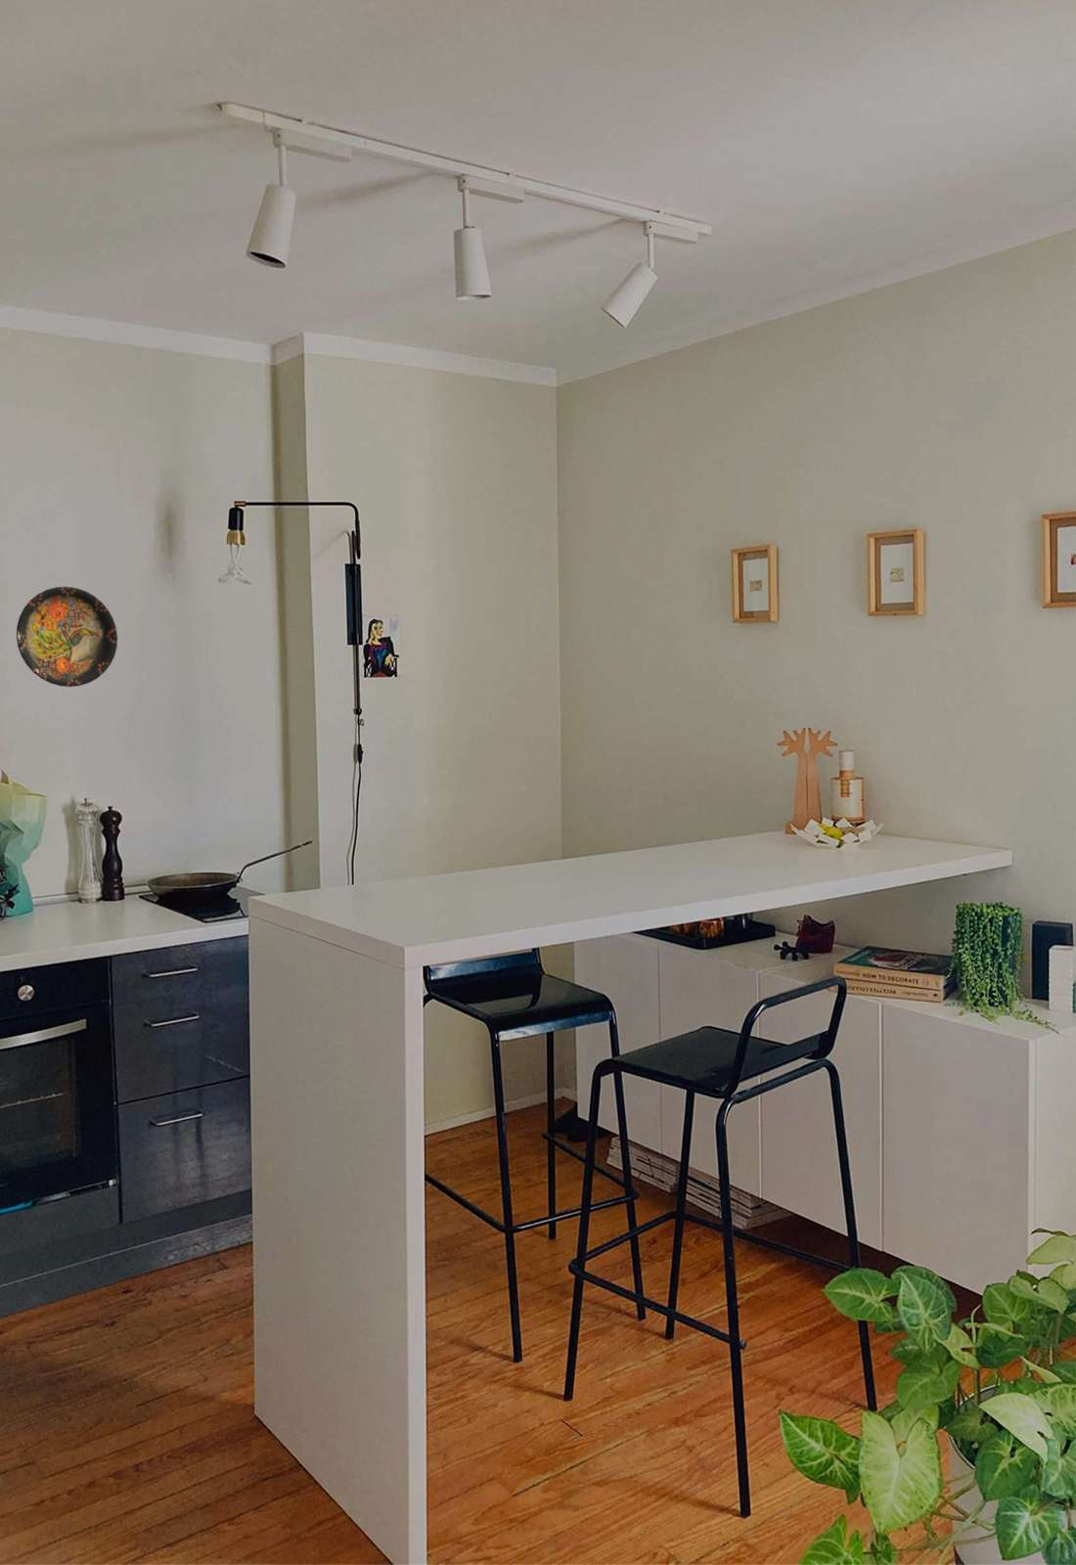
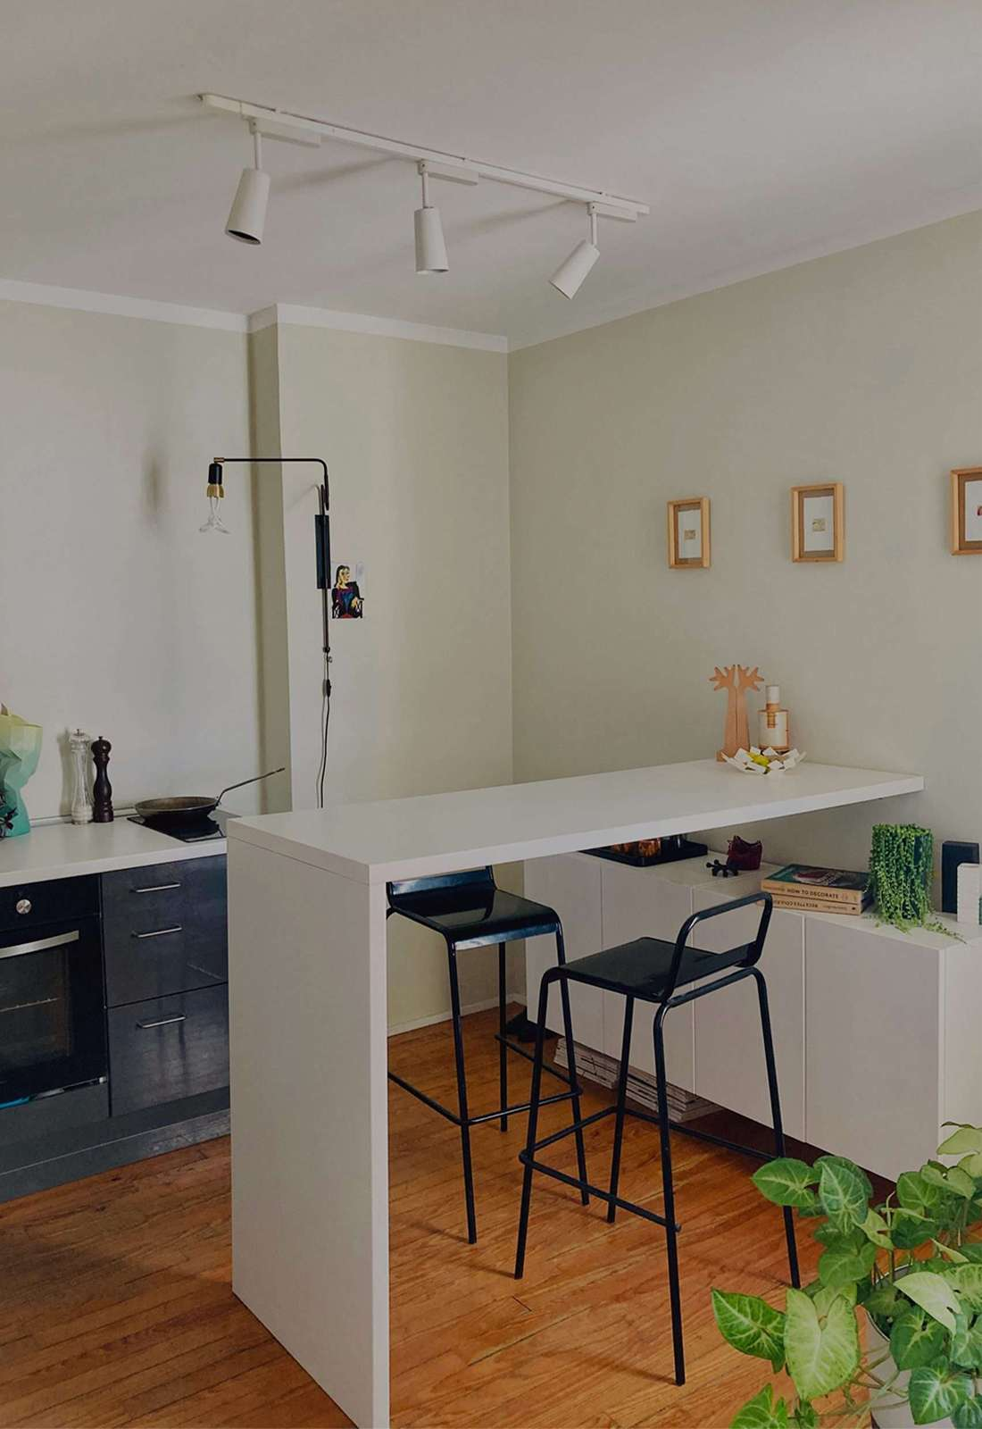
- decorative plate [15,586,119,687]
